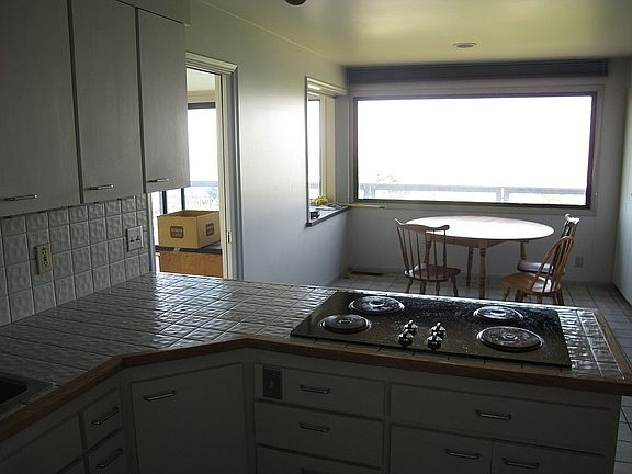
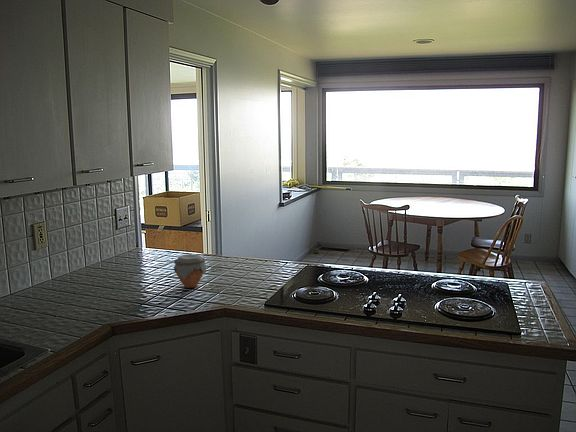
+ jar [173,253,208,289]
